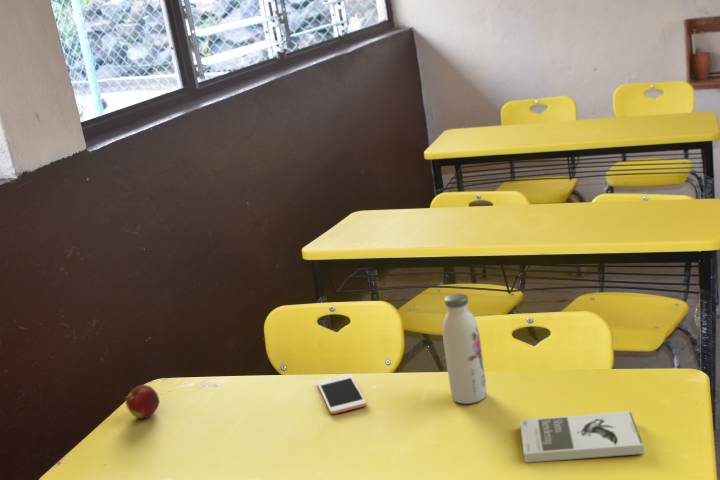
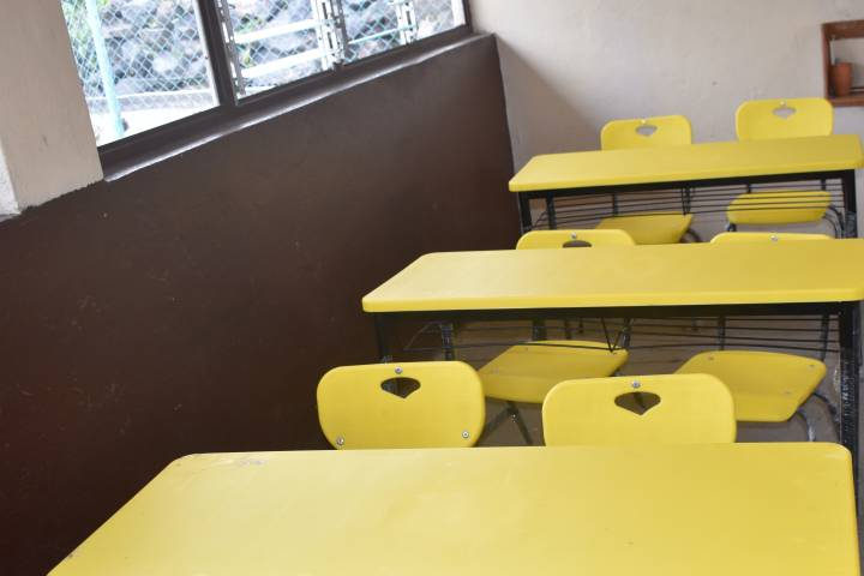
- apple [124,384,160,420]
- cell phone [316,373,368,415]
- book [519,410,645,464]
- water bottle [441,293,487,405]
